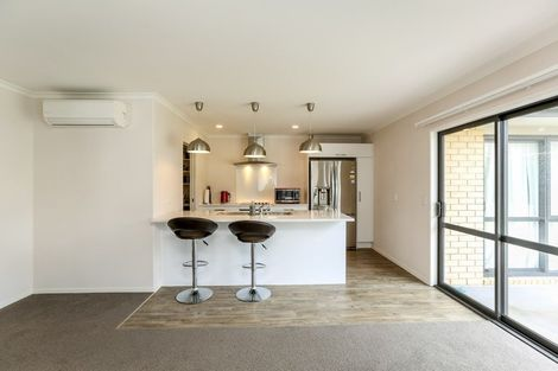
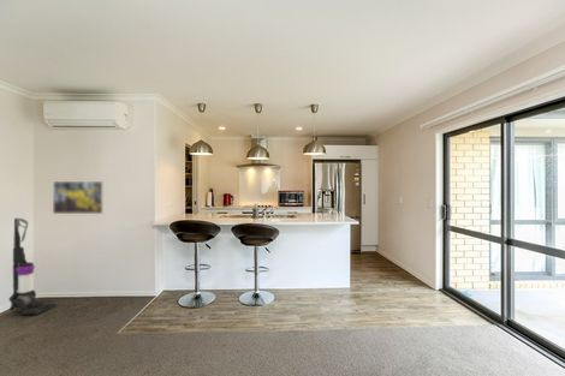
+ vacuum cleaner [7,217,56,316]
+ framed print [52,180,105,215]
